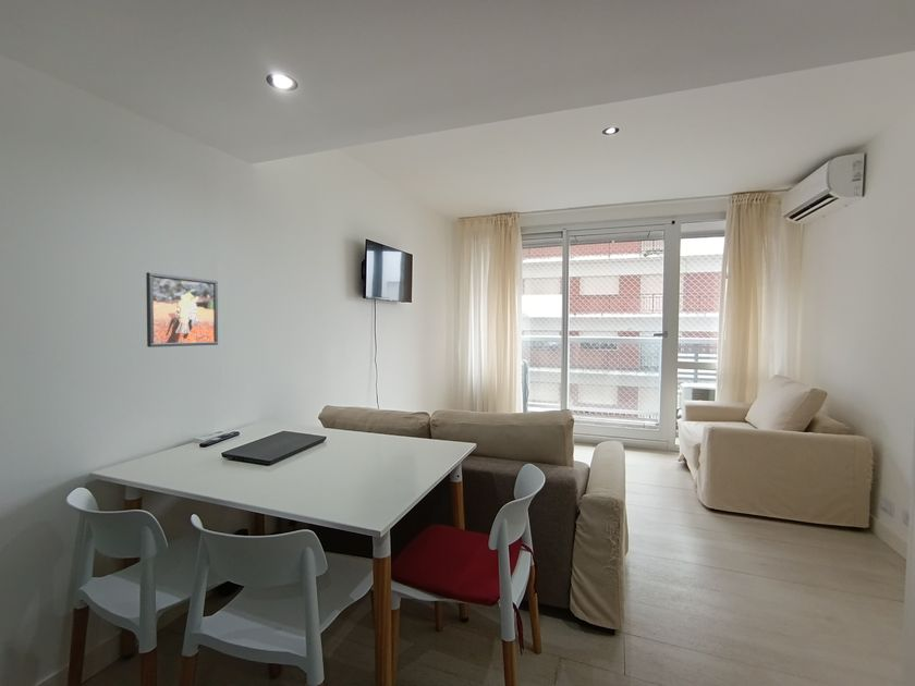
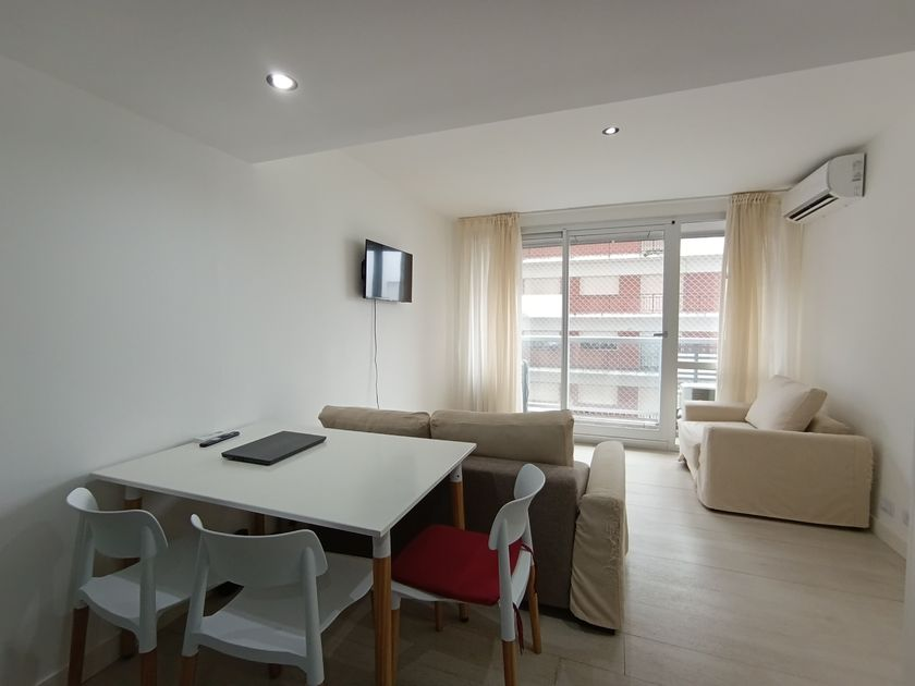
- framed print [145,271,219,348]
